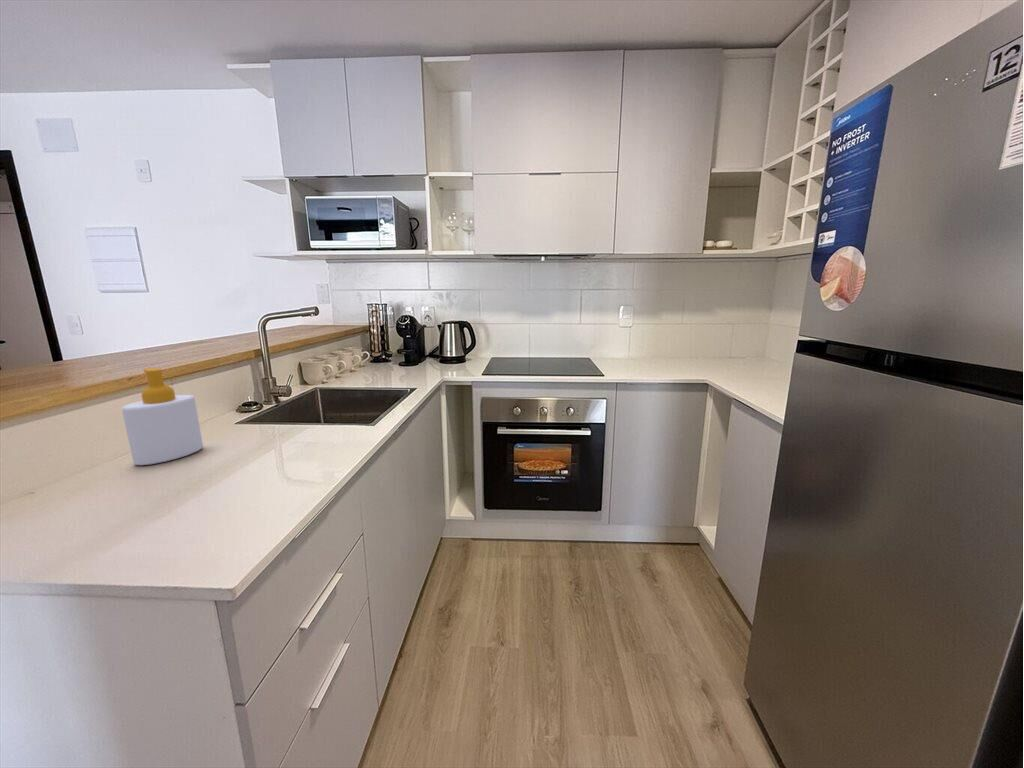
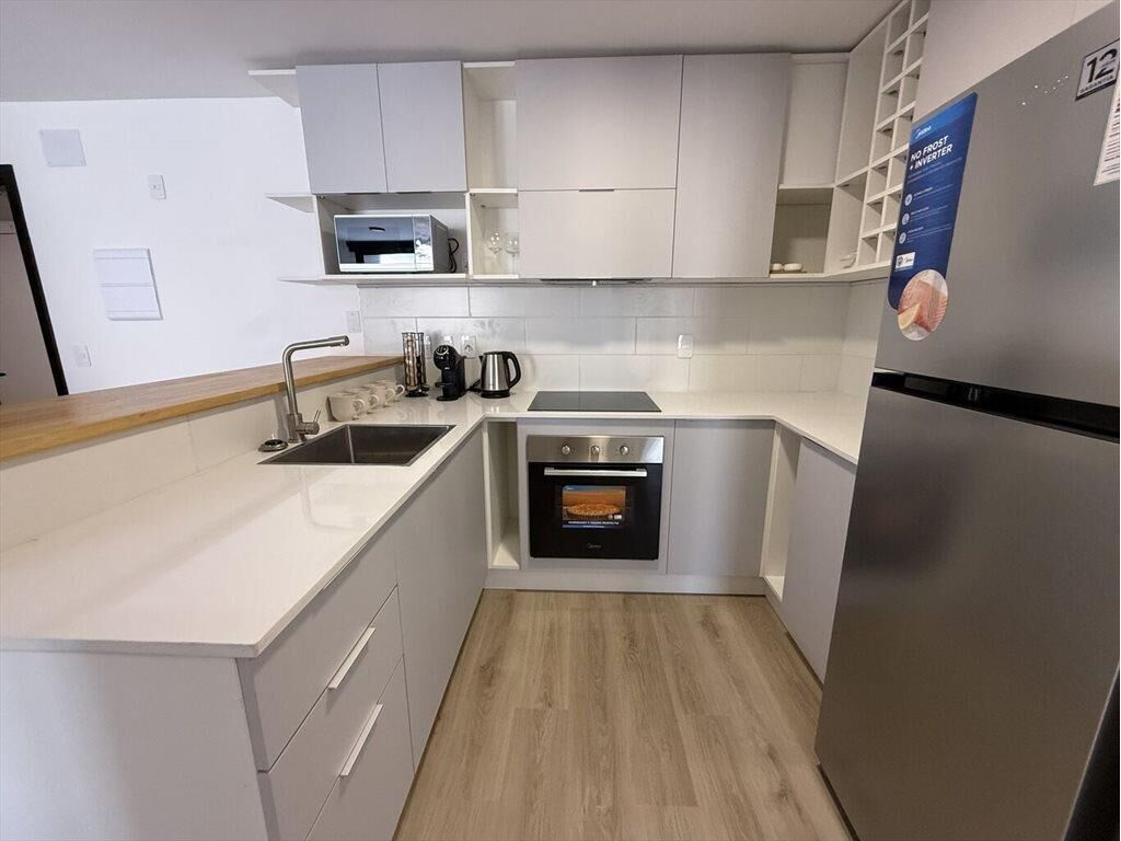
- soap bottle [121,367,204,466]
